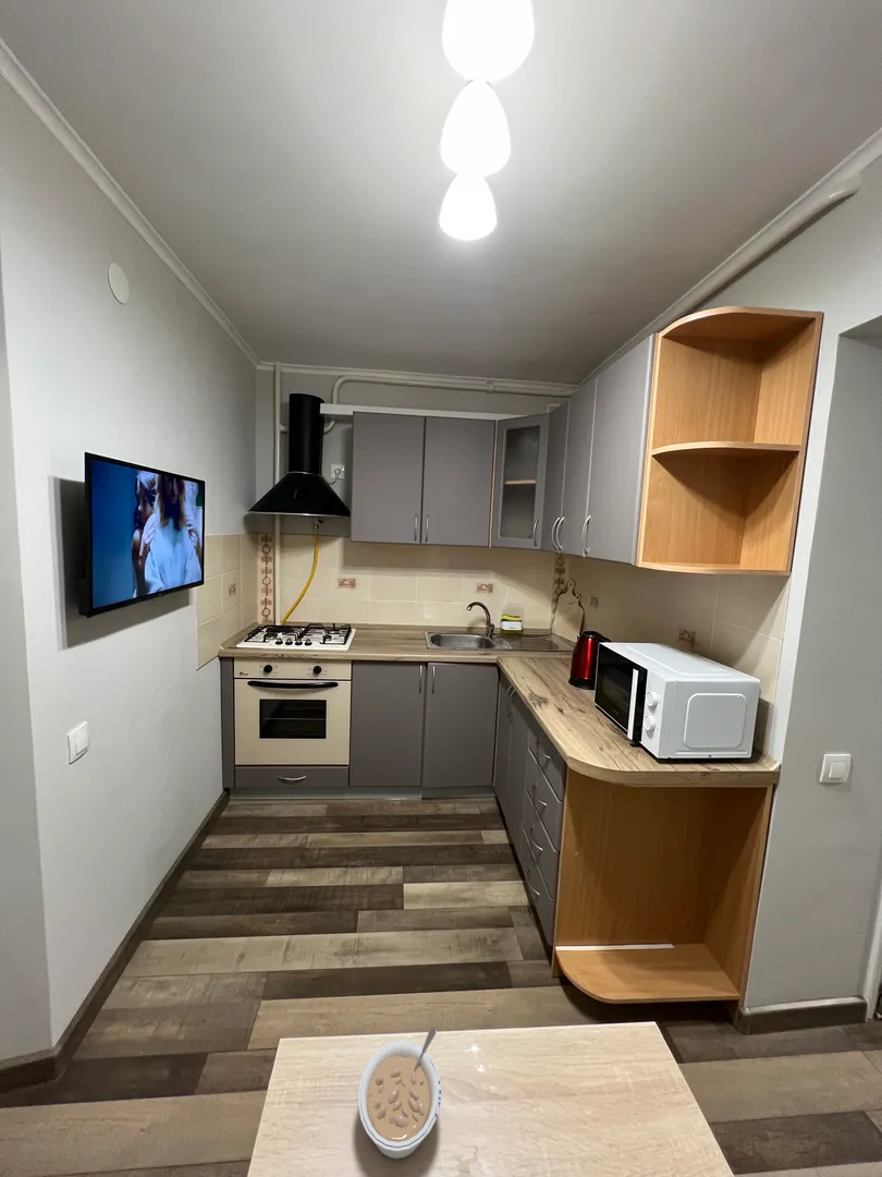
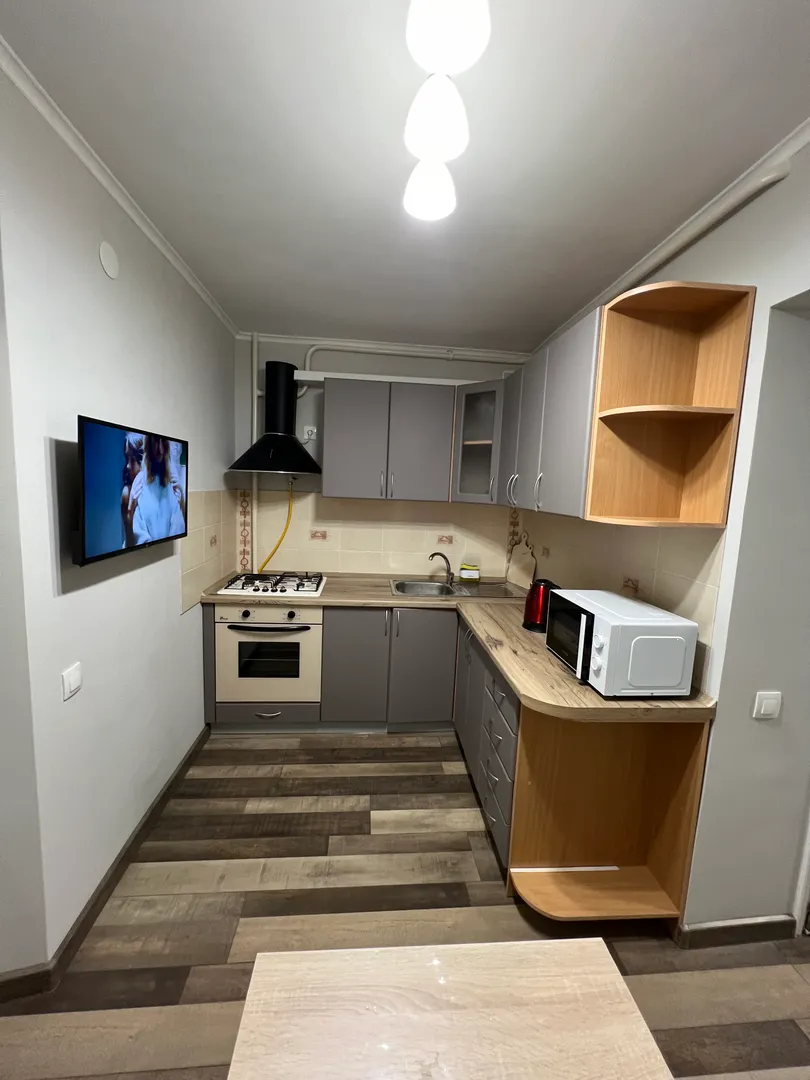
- legume [357,1027,442,1161]
